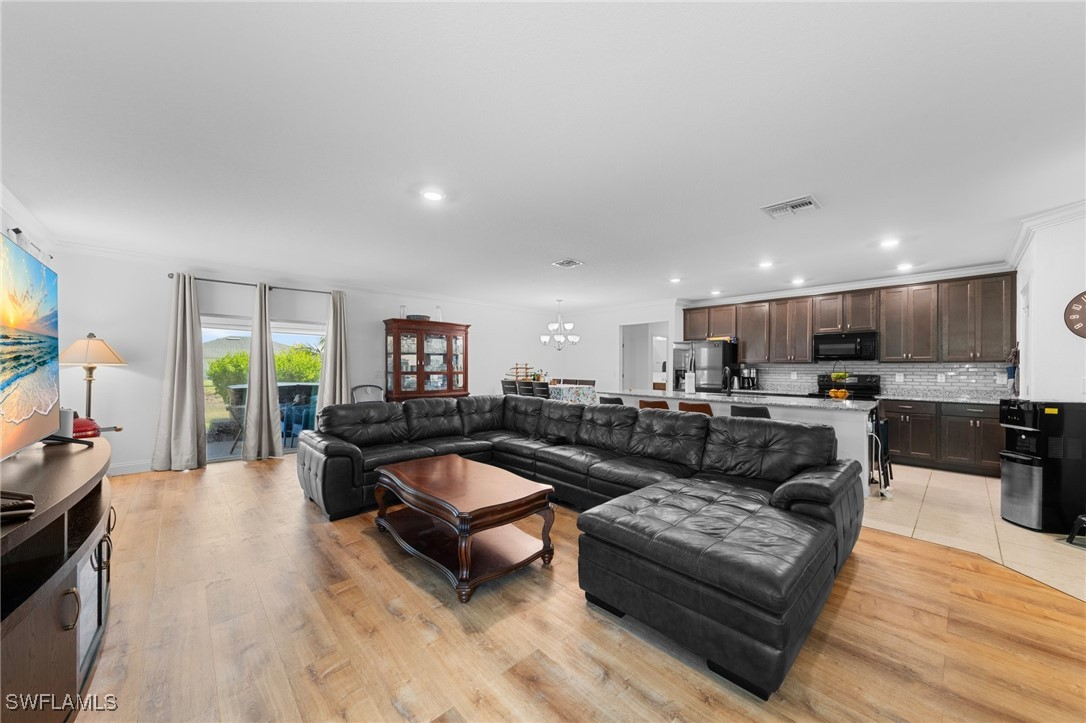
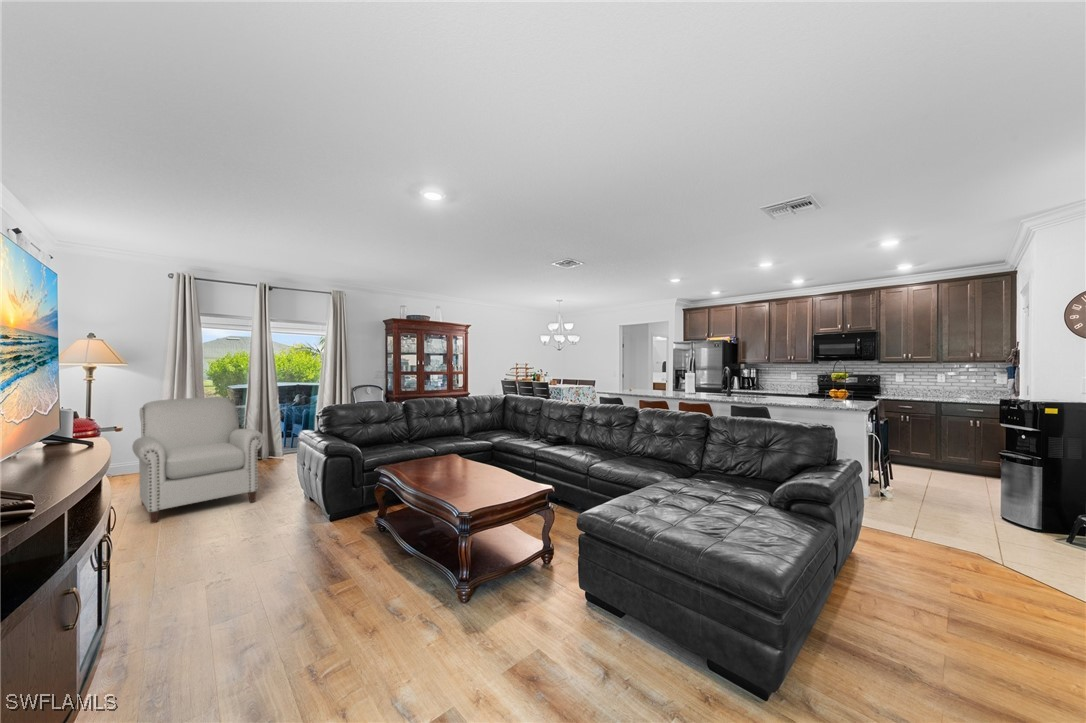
+ chair [131,396,265,525]
